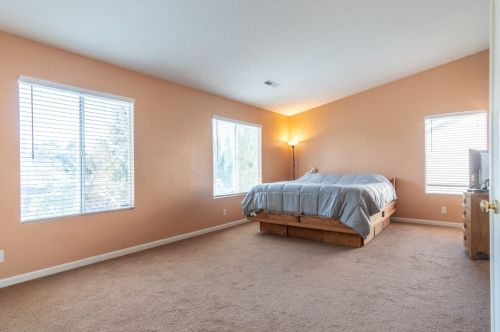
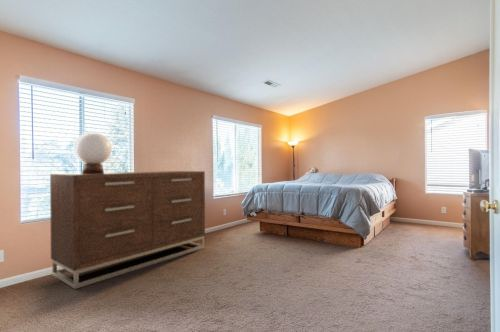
+ dresser [49,170,206,290]
+ table lamp [73,130,113,174]
